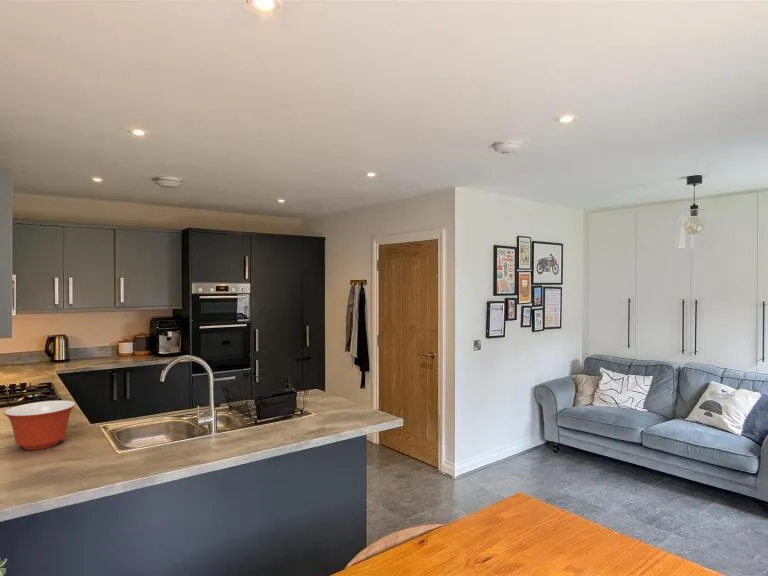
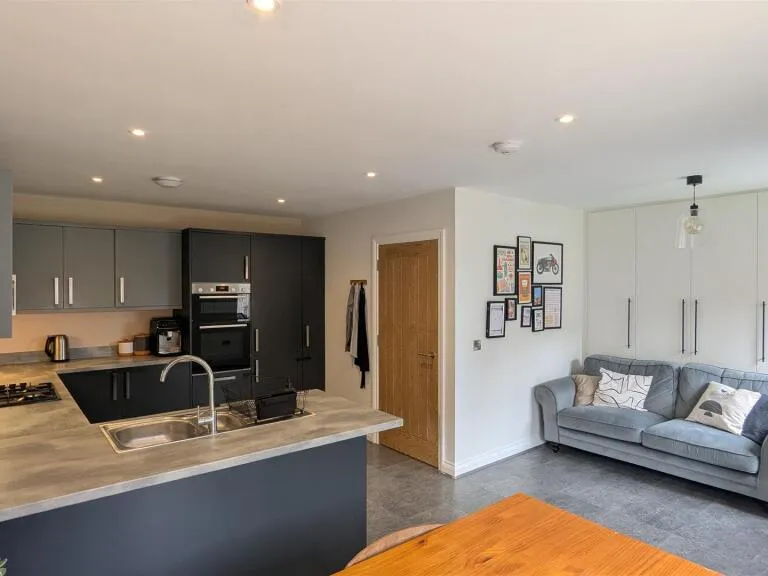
- mixing bowl [3,400,77,451]
